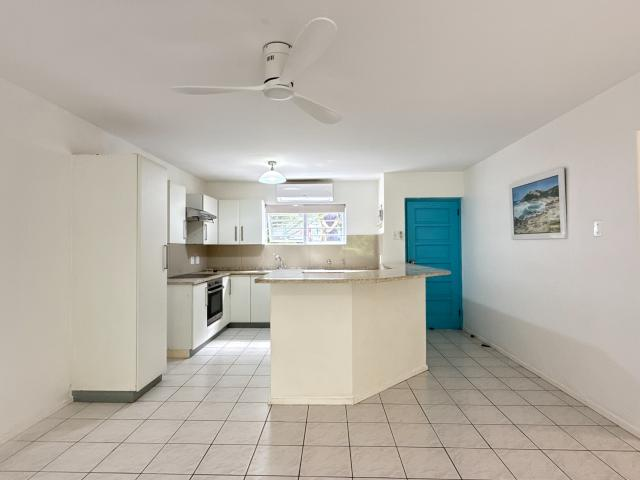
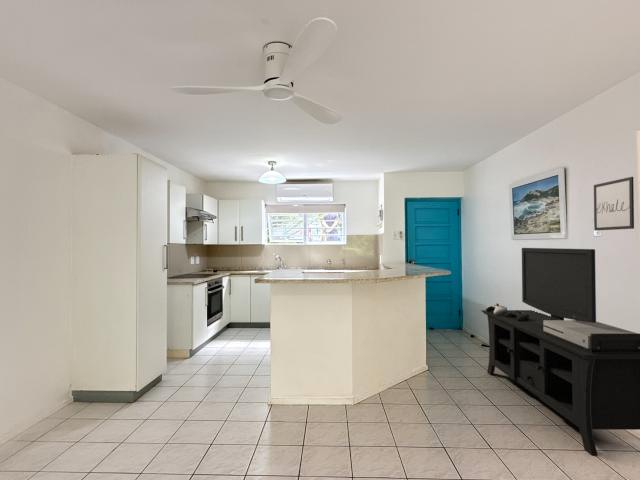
+ wall art [593,176,635,232]
+ media console [480,247,640,457]
